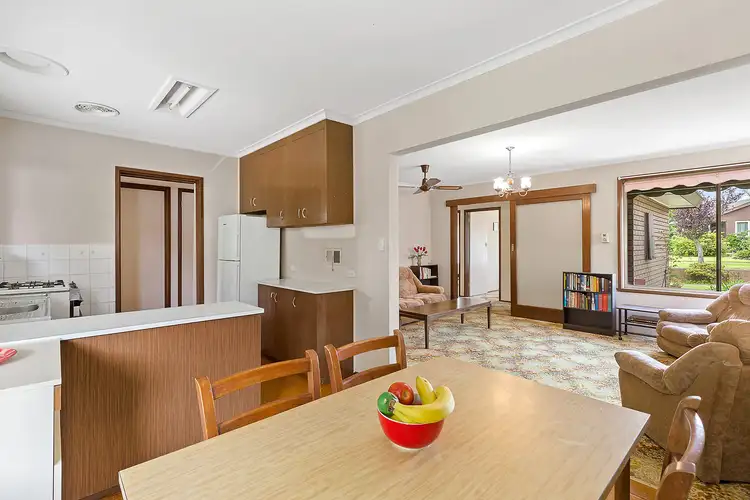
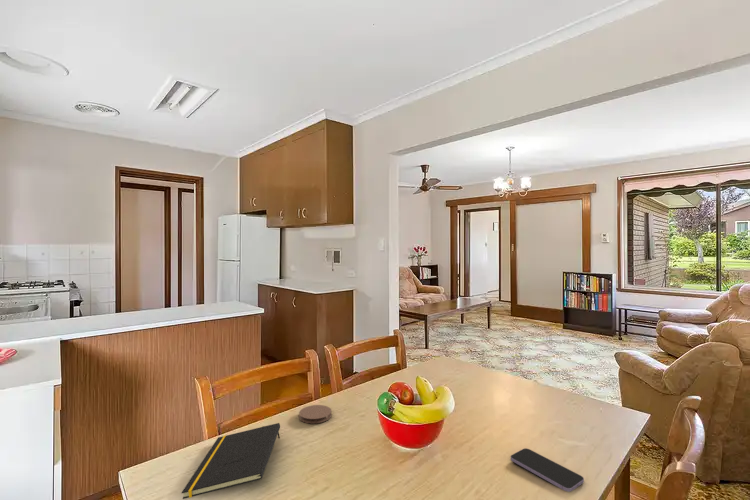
+ coaster [298,404,333,424]
+ smartphone [510,447,585,493]
+ notepad [181,422,281,500]
